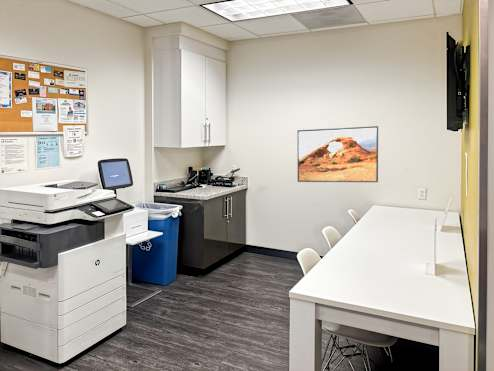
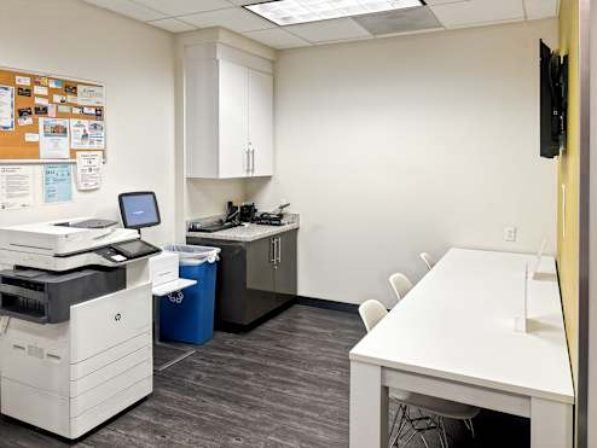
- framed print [297,125,379,183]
